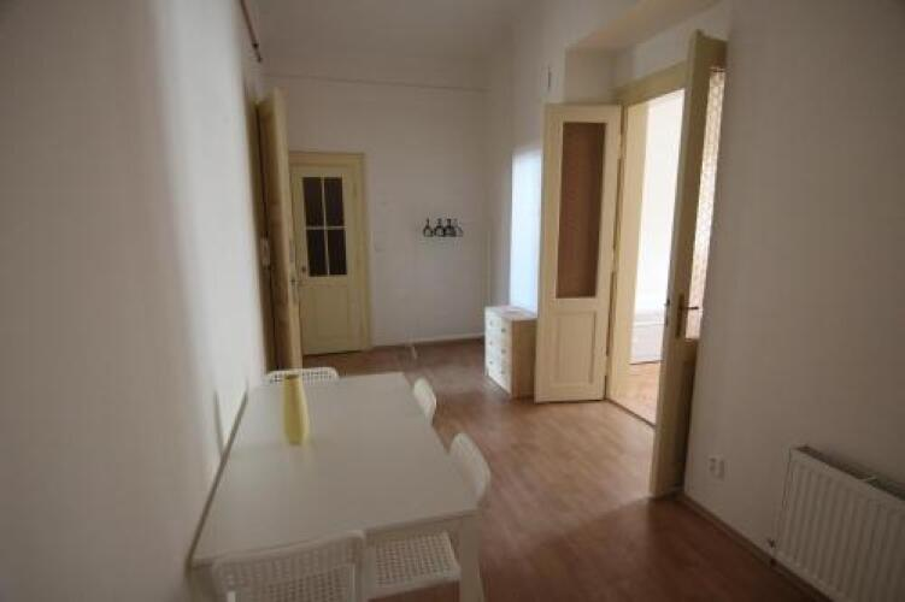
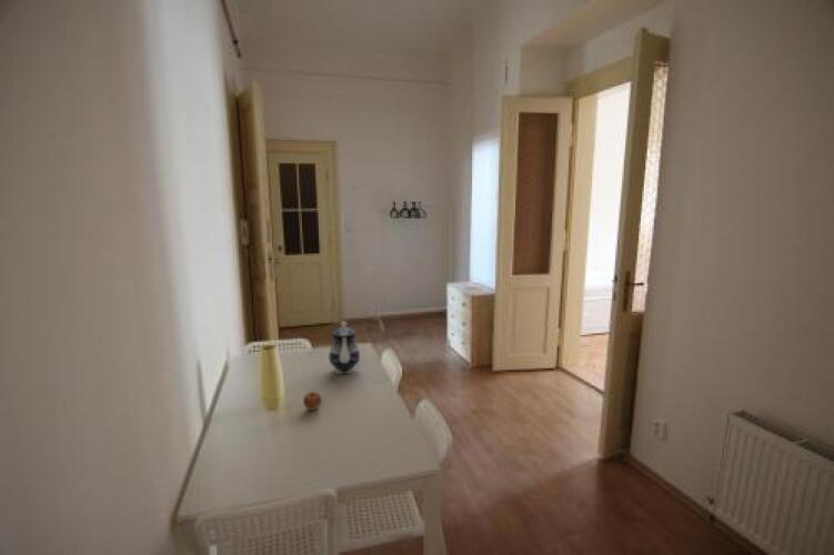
+ fruit [302,391,322,412]
+ teapot [328,320,361,375]
